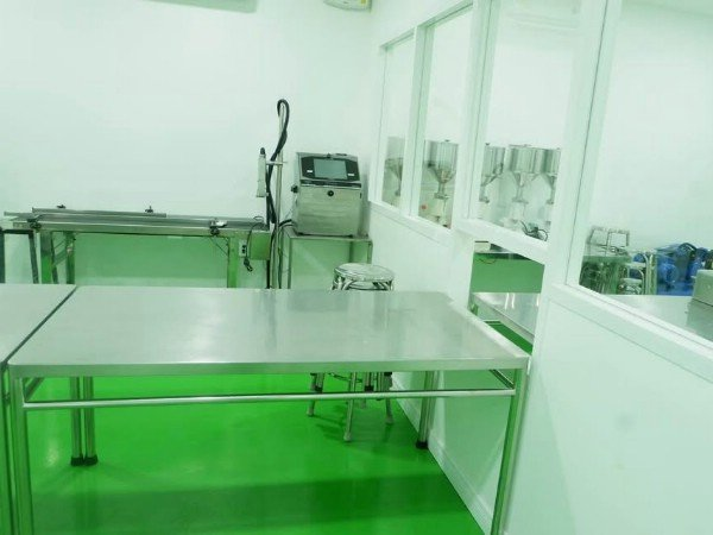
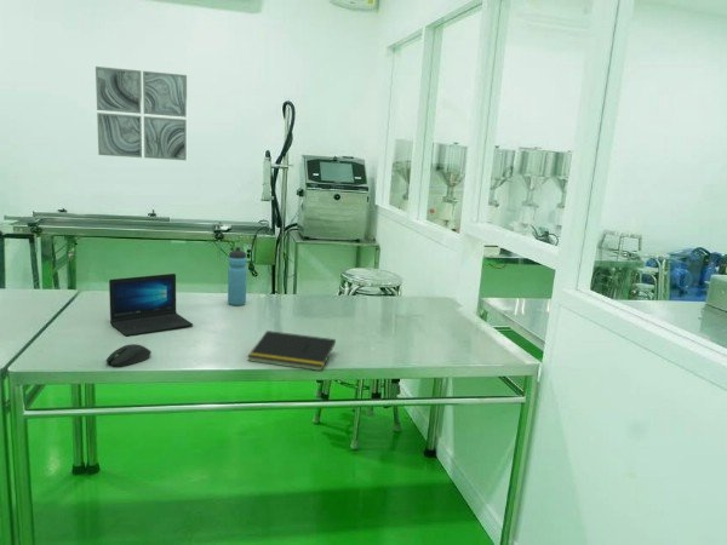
+ notepad [246,329,337,372]
+ computer mouse [105,343,153,368]
+ water bottle [227,246,248,306]
+ wall art [95,65,188,161]
+ laptop [108,272,194,337]
